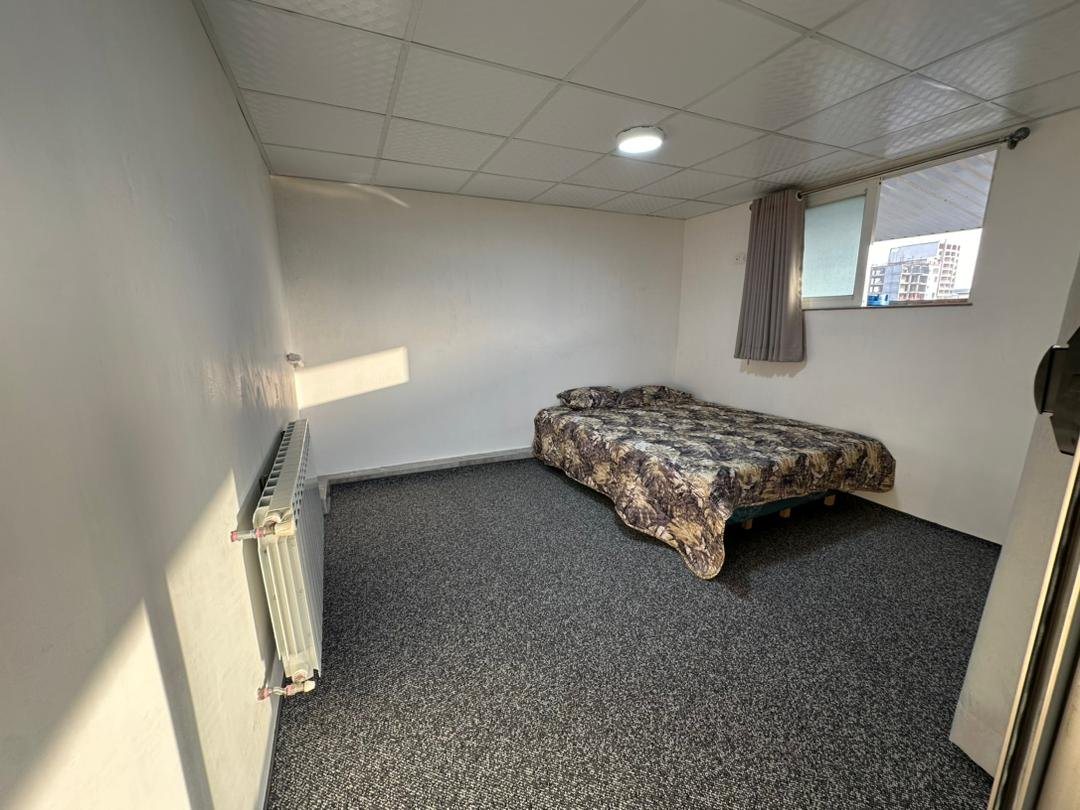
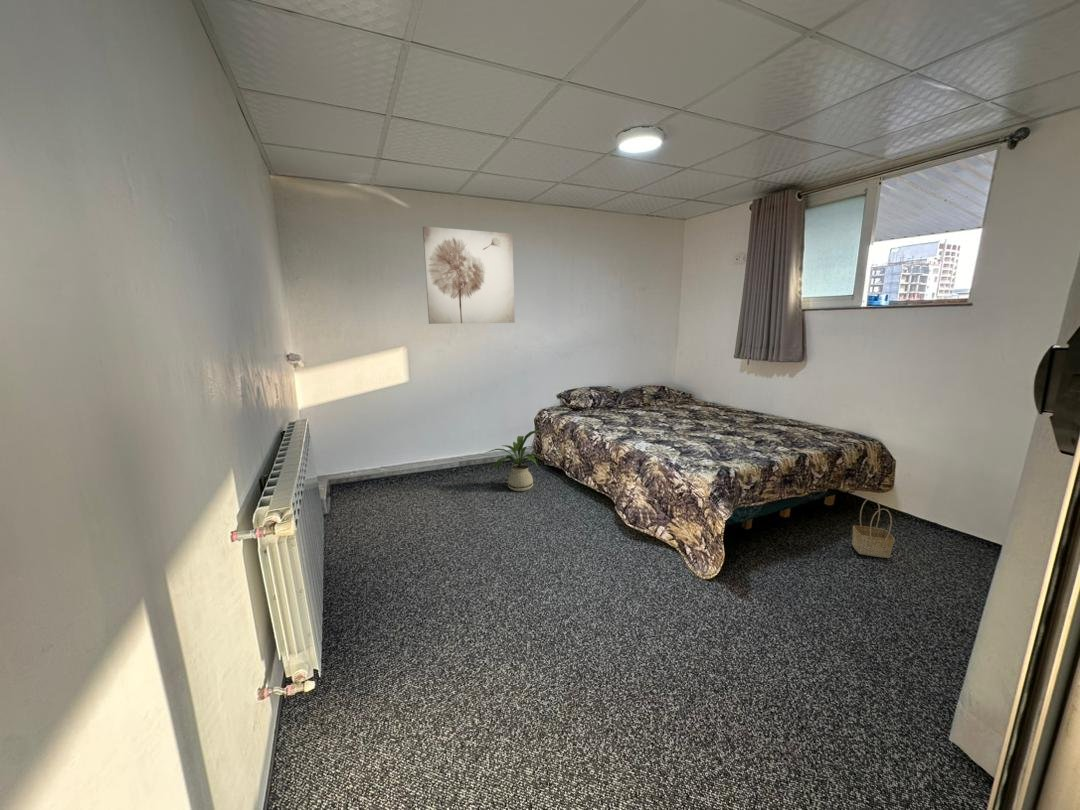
+ basket [851,497,895,559]
+ wall art [422,226,516,325]
+ house plant [484,429,543,492]
